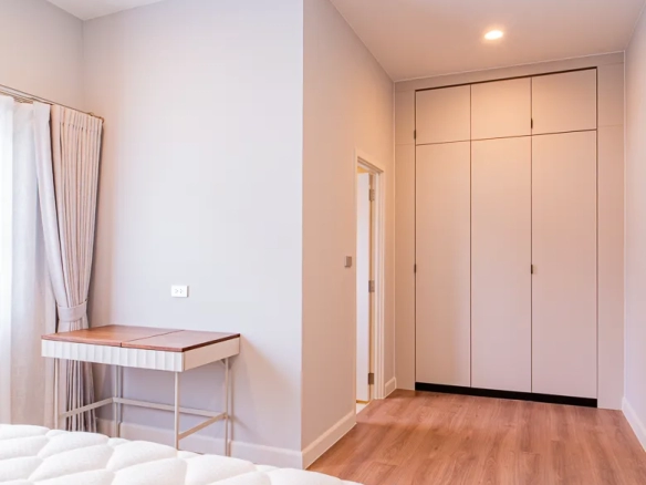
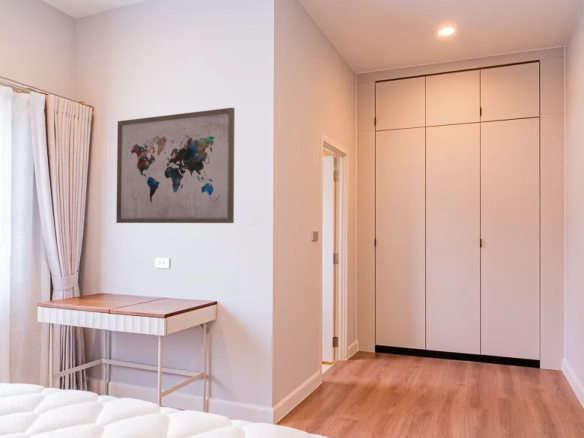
+ wall art [115,107,236,224]
